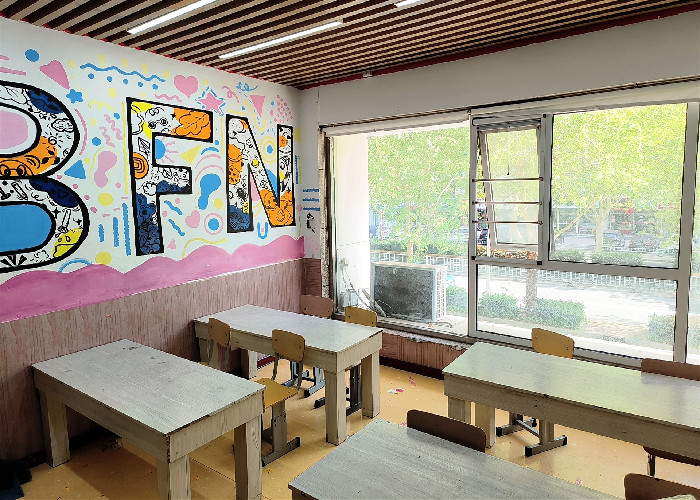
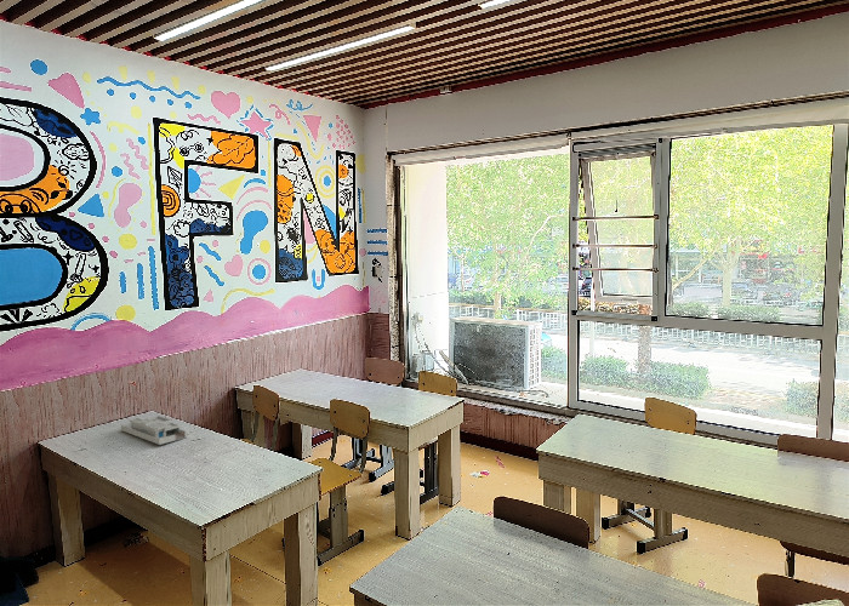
+ desk organizer [120,415,188,446]
